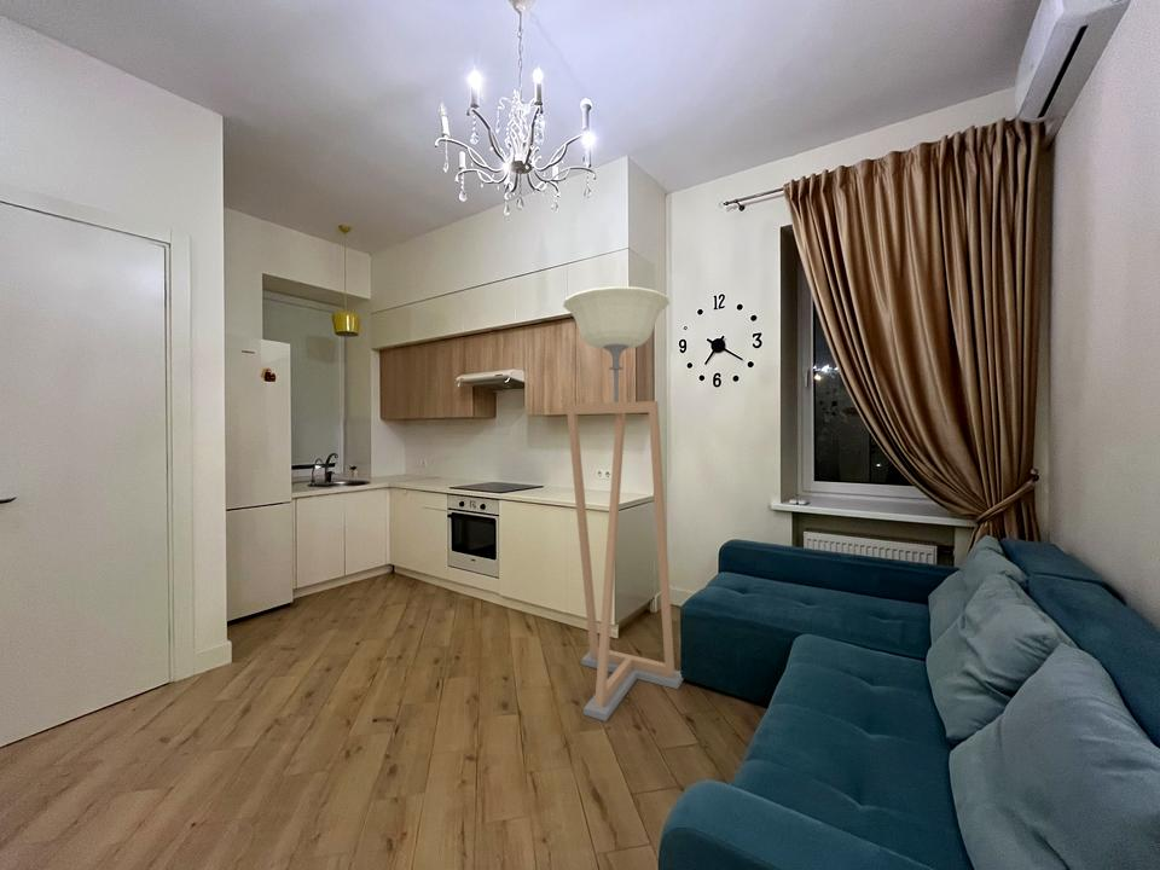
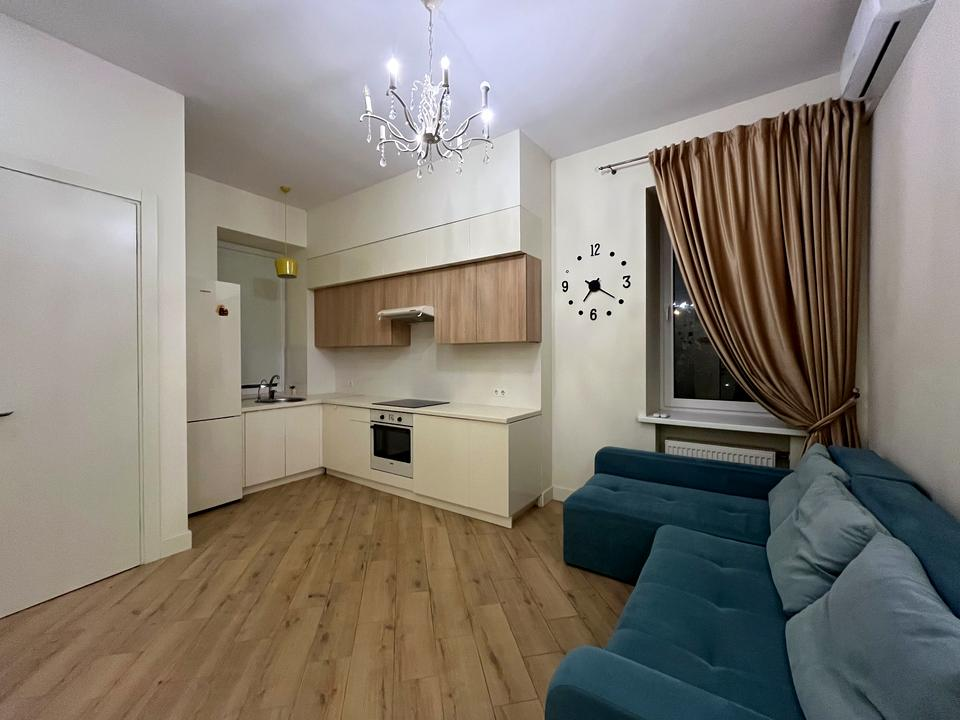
- floor lamp [562,285,685,723]
